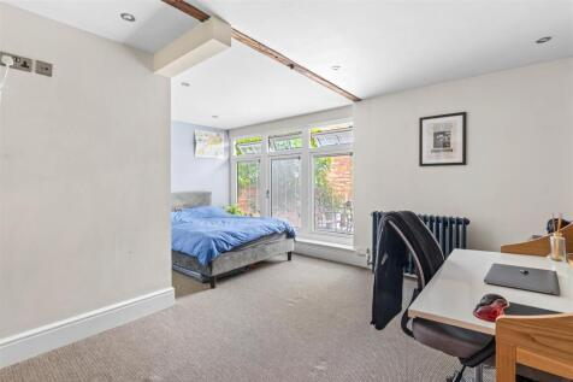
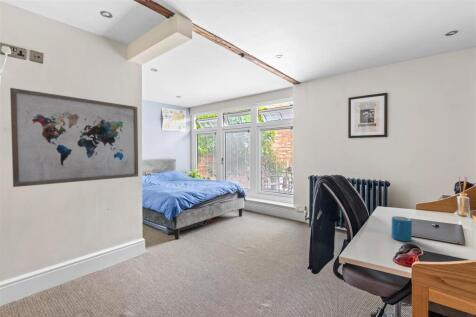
+ mug [390,215,413,242]
+ wall art [9,87,139,188]
